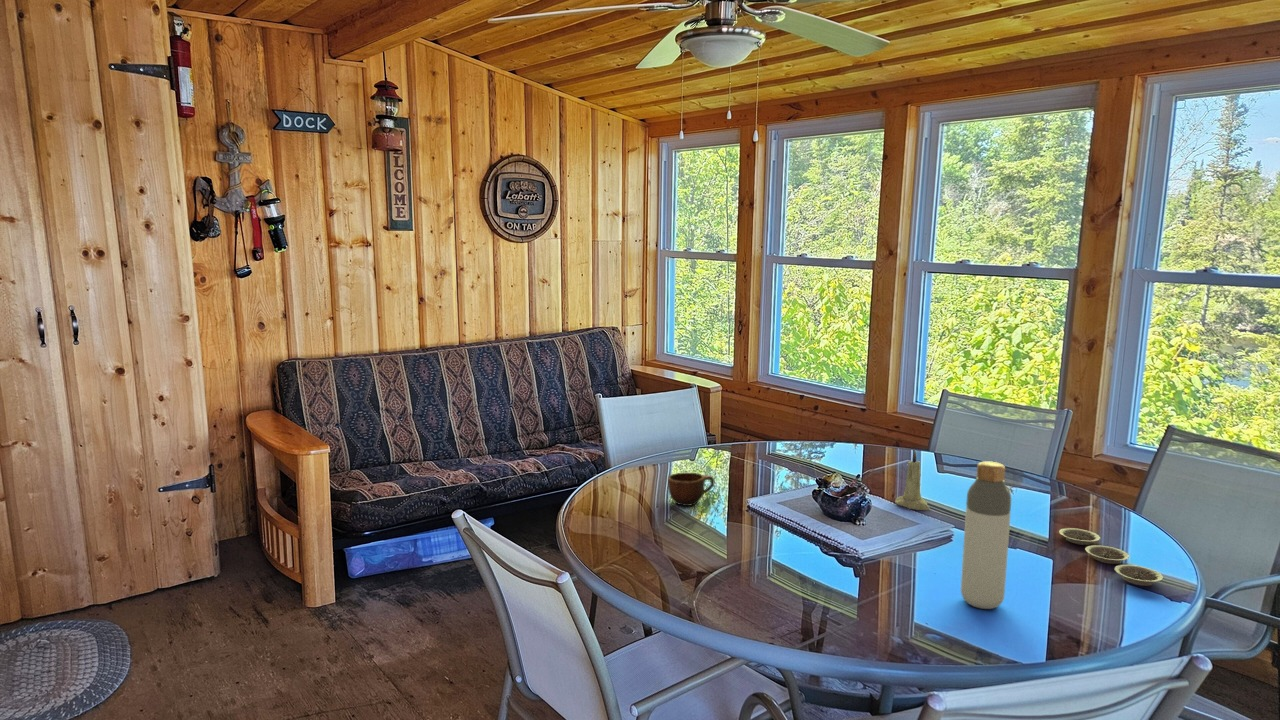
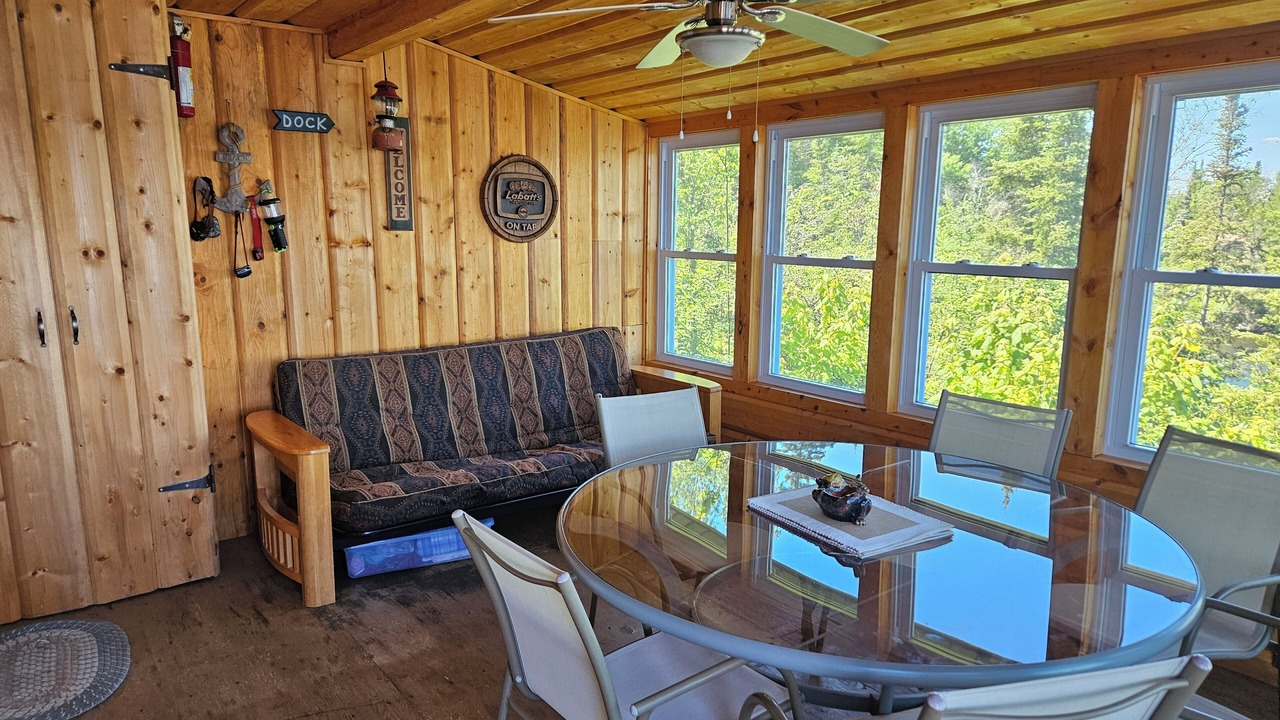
- mug [667,471,716,507]
- bottle [960,460,1012,610]
- plate [1058,527,1164,587]
- candle [894,449,931,511]
